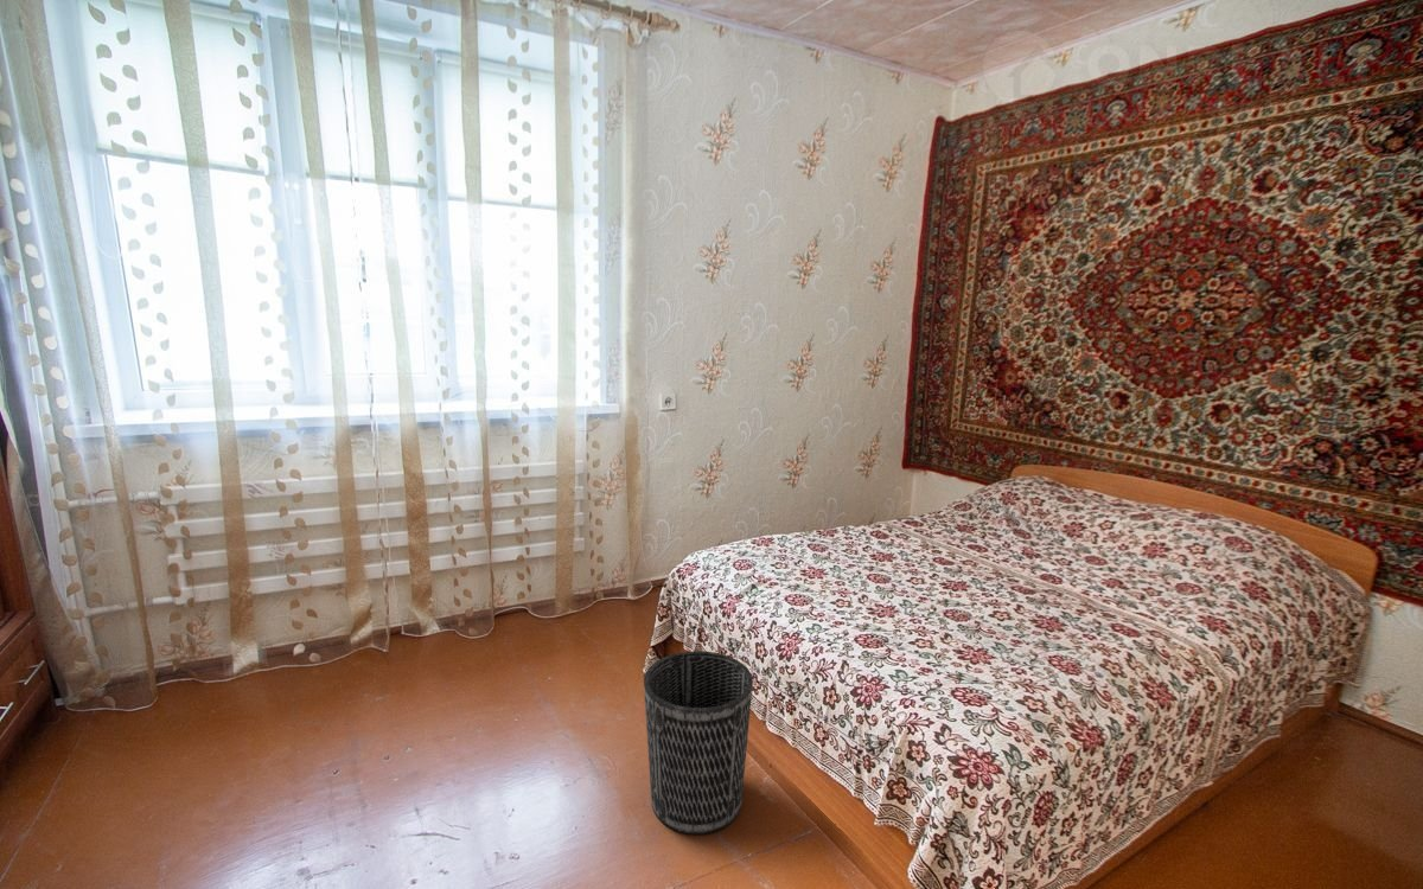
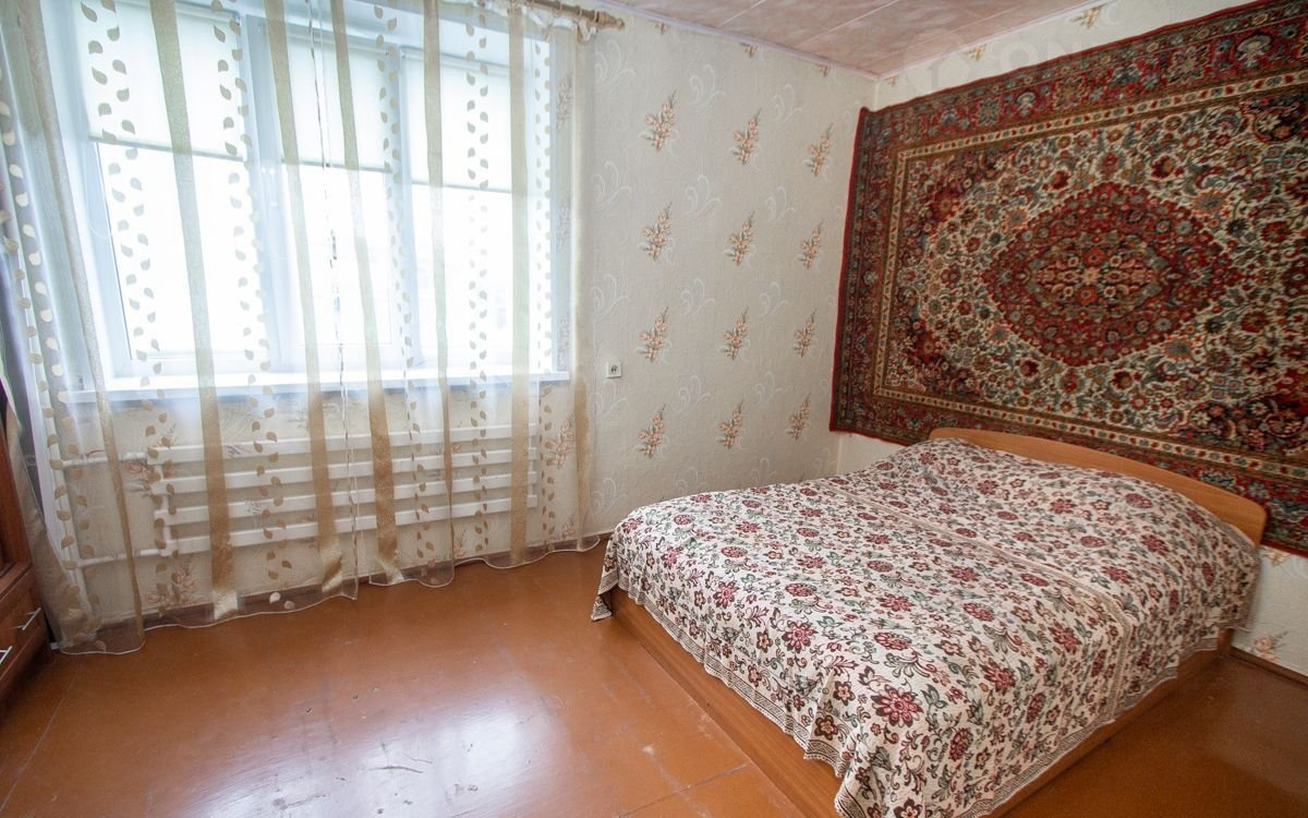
- wastebasket [643,650,754,836]
